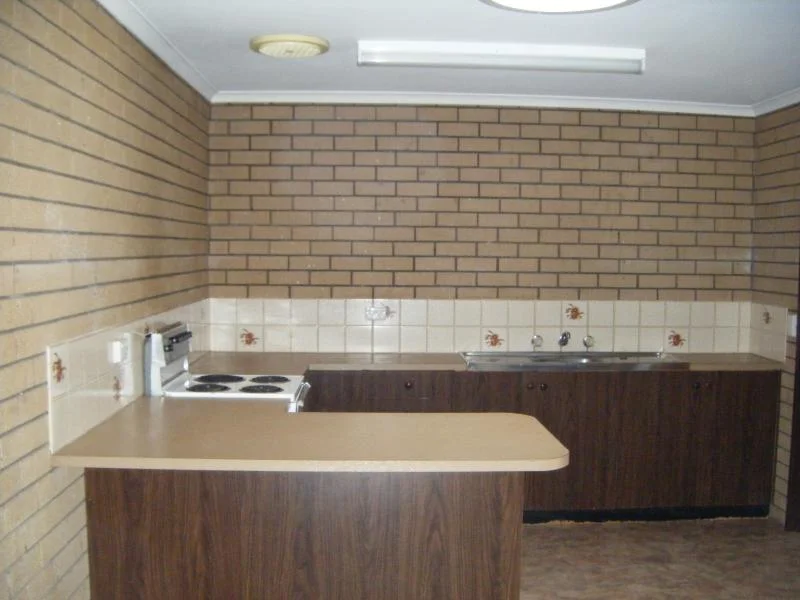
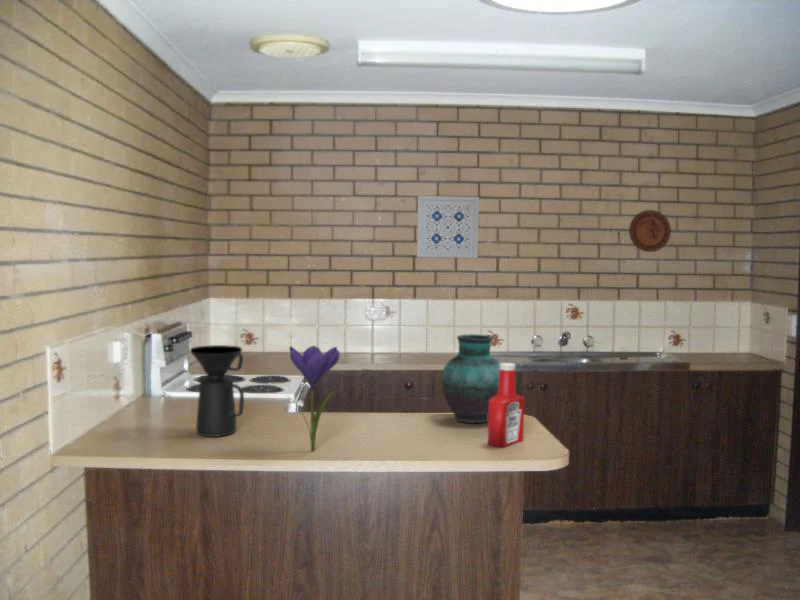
+ decorative plate [628,209,672,253]
+ flower [285,345,341,452]
+ vase [441,333,500,424]
+ wall art [416,195,480,259]
+ coffee maker [189,344,245,438]
+ soap bottle [487,362,525,448]
